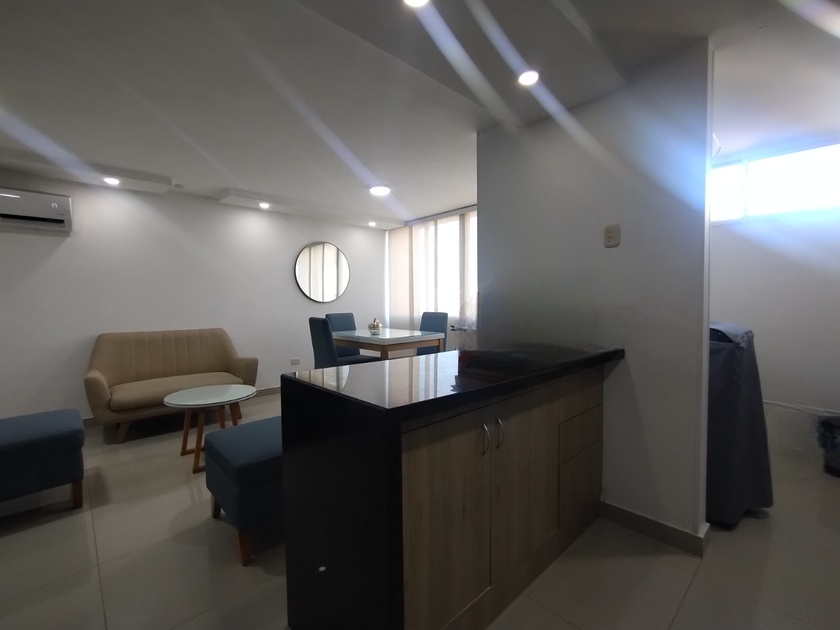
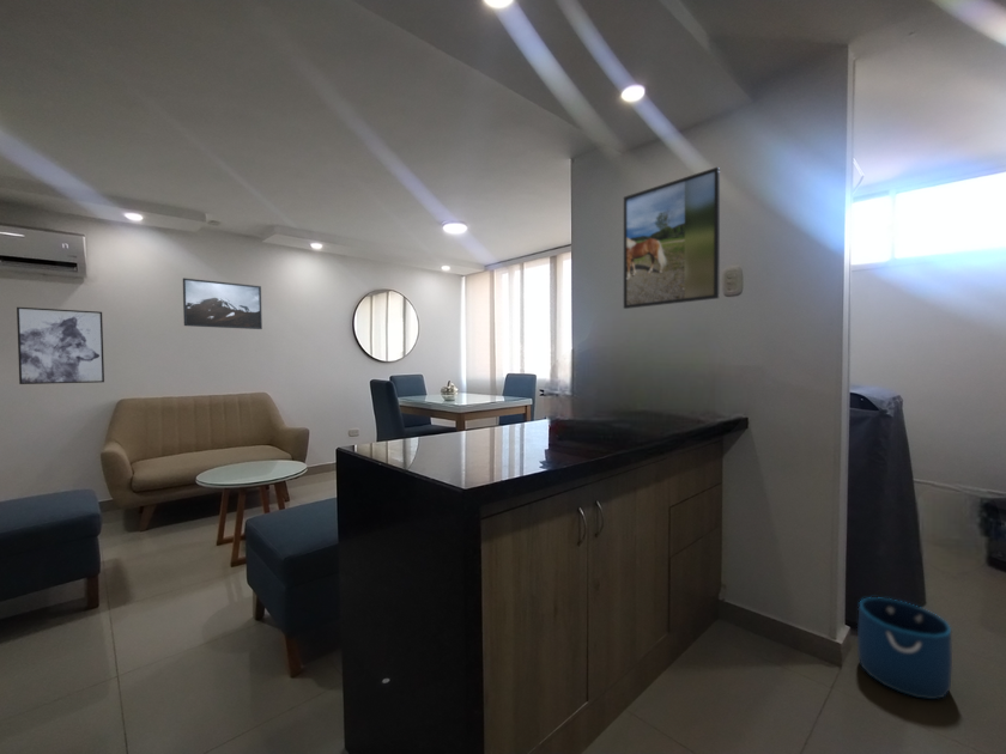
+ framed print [182,276,263,330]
+ bucket [856,596,953,700]
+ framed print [623,166,721,310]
+ wall art [16,306,105,385]
